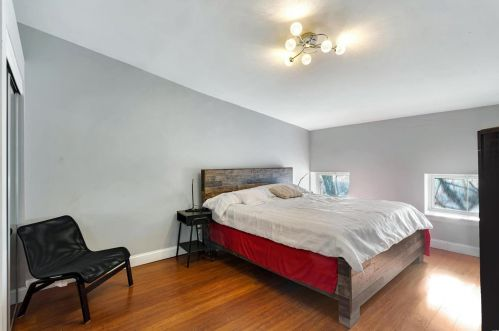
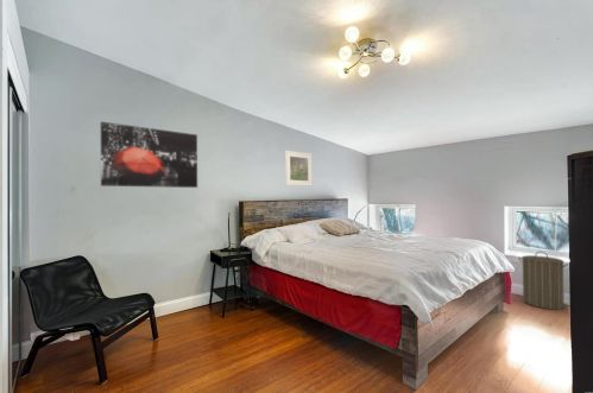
+ wall art [100,121,198,189]
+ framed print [284,150,314,188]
+ laundry hamper [517,251,569,311]
